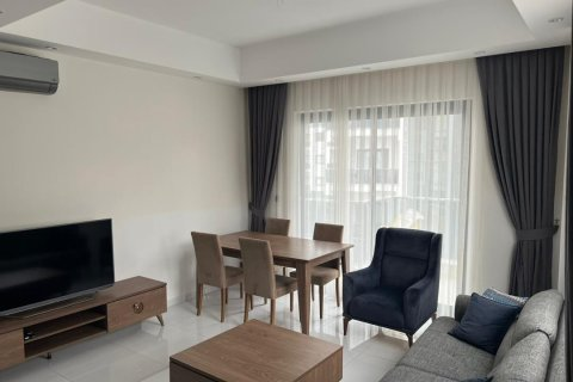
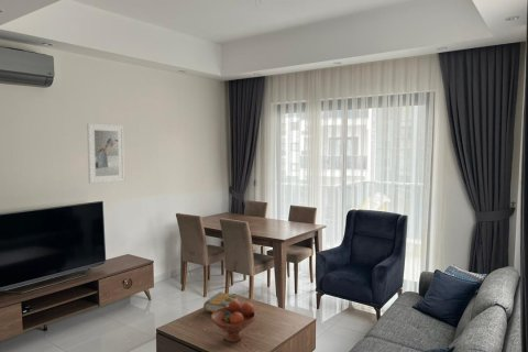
+ book [202,290,240,314]
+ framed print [86,122,125,185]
+ fruit bowl [209,300,257,343]
